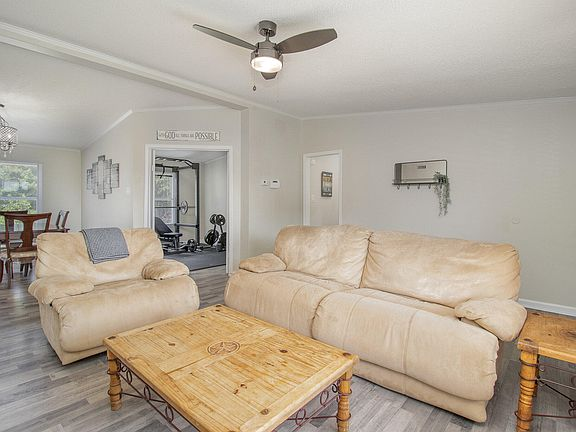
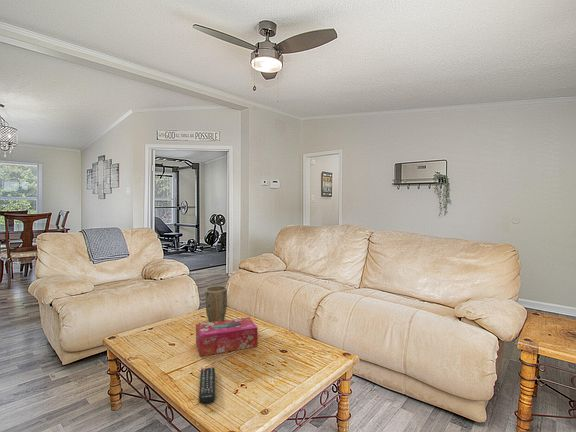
+ plant pot [204,285,228,323]
+ remote control [198,366,216,405]
+ tissue box [195,316,259,357]
